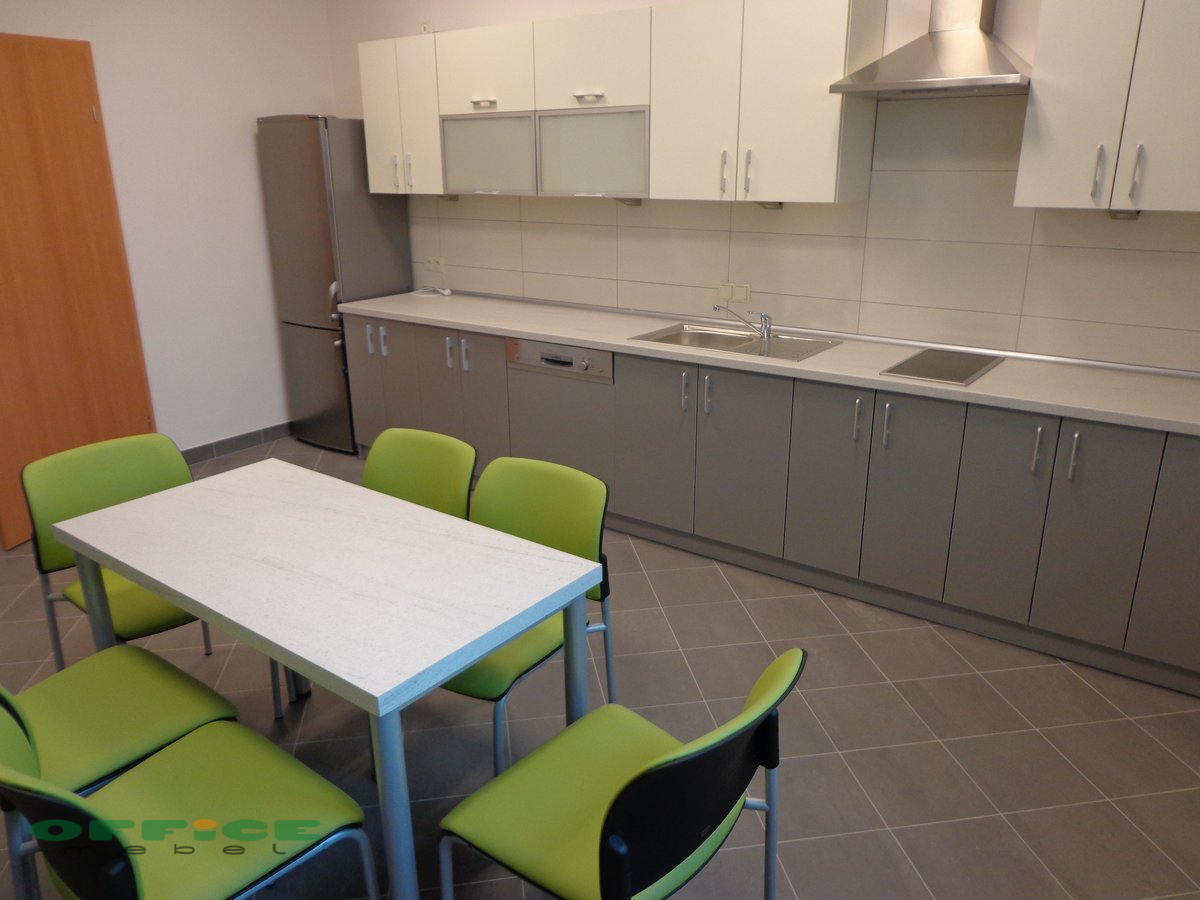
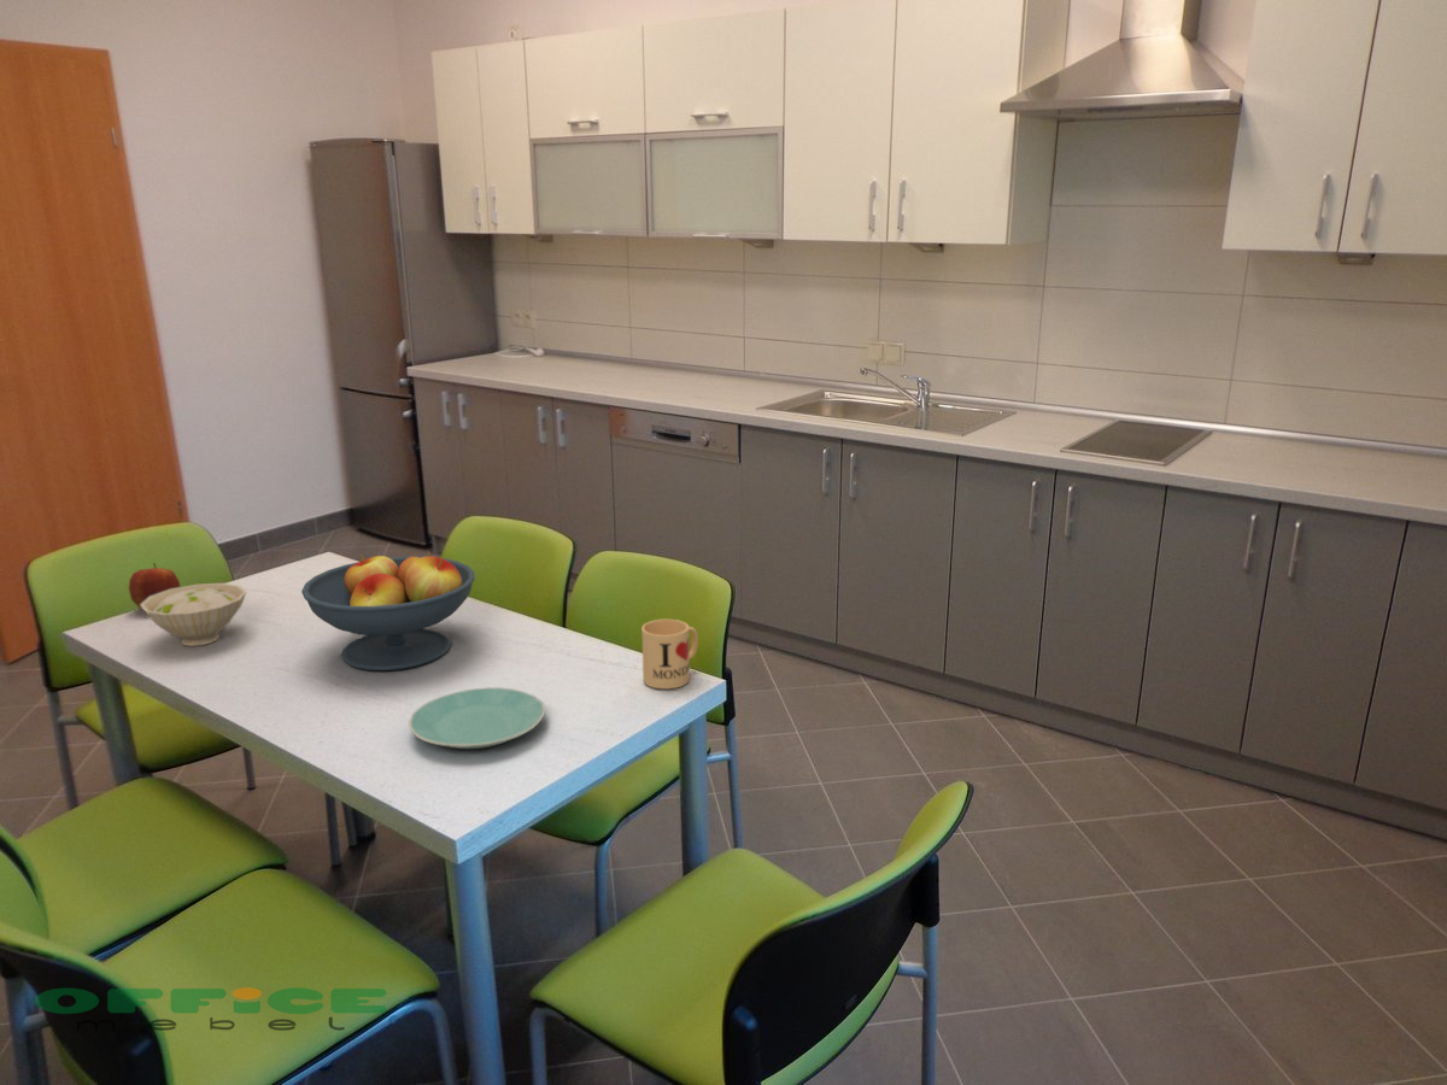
+ bowl [140,582,247,647]
+ apple [128,562,181,610]
+ mug [640,618,699,690]
+ plate [408,686,546,750]
+ fruit bowl [300,551,476,671]
